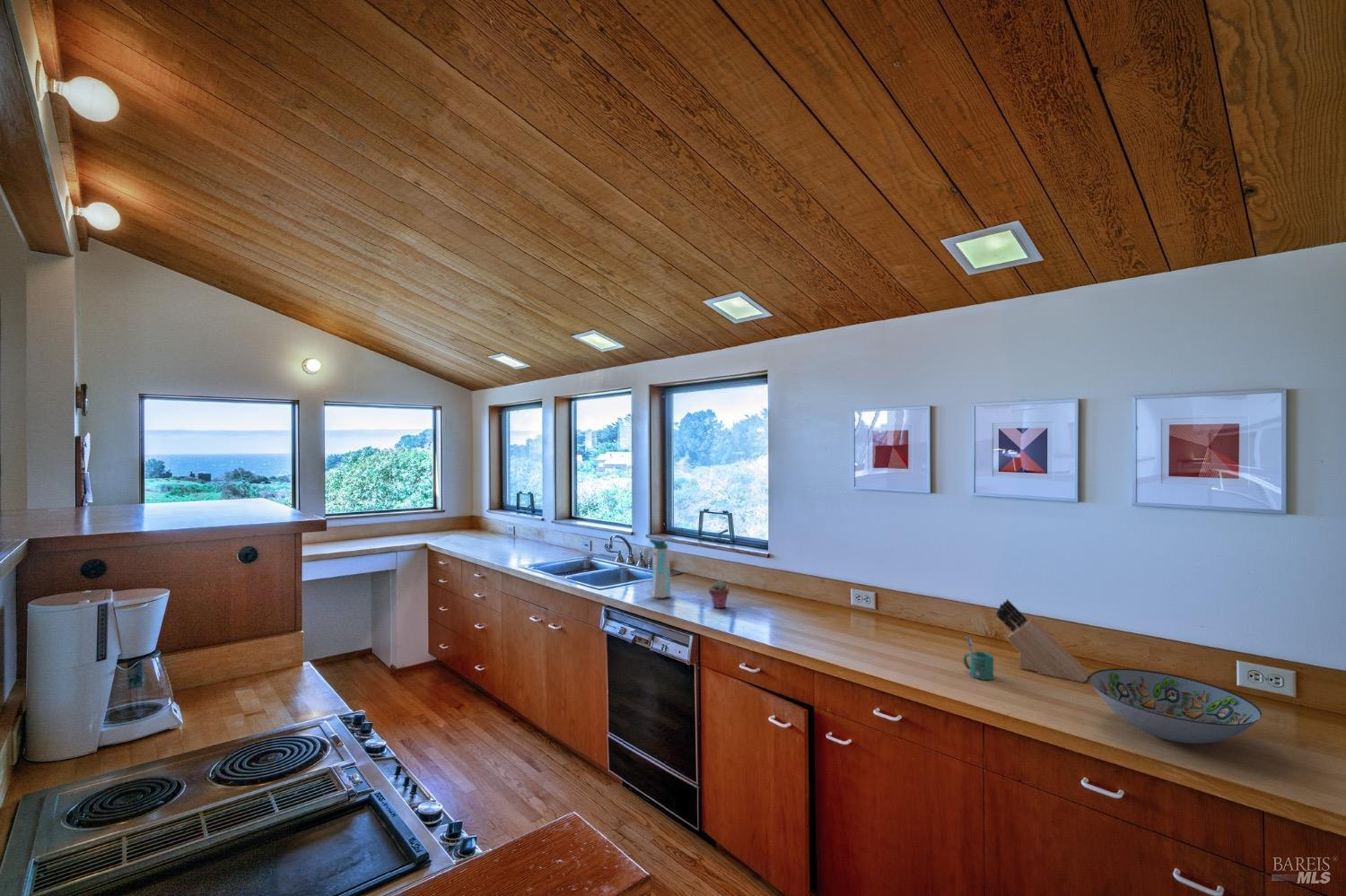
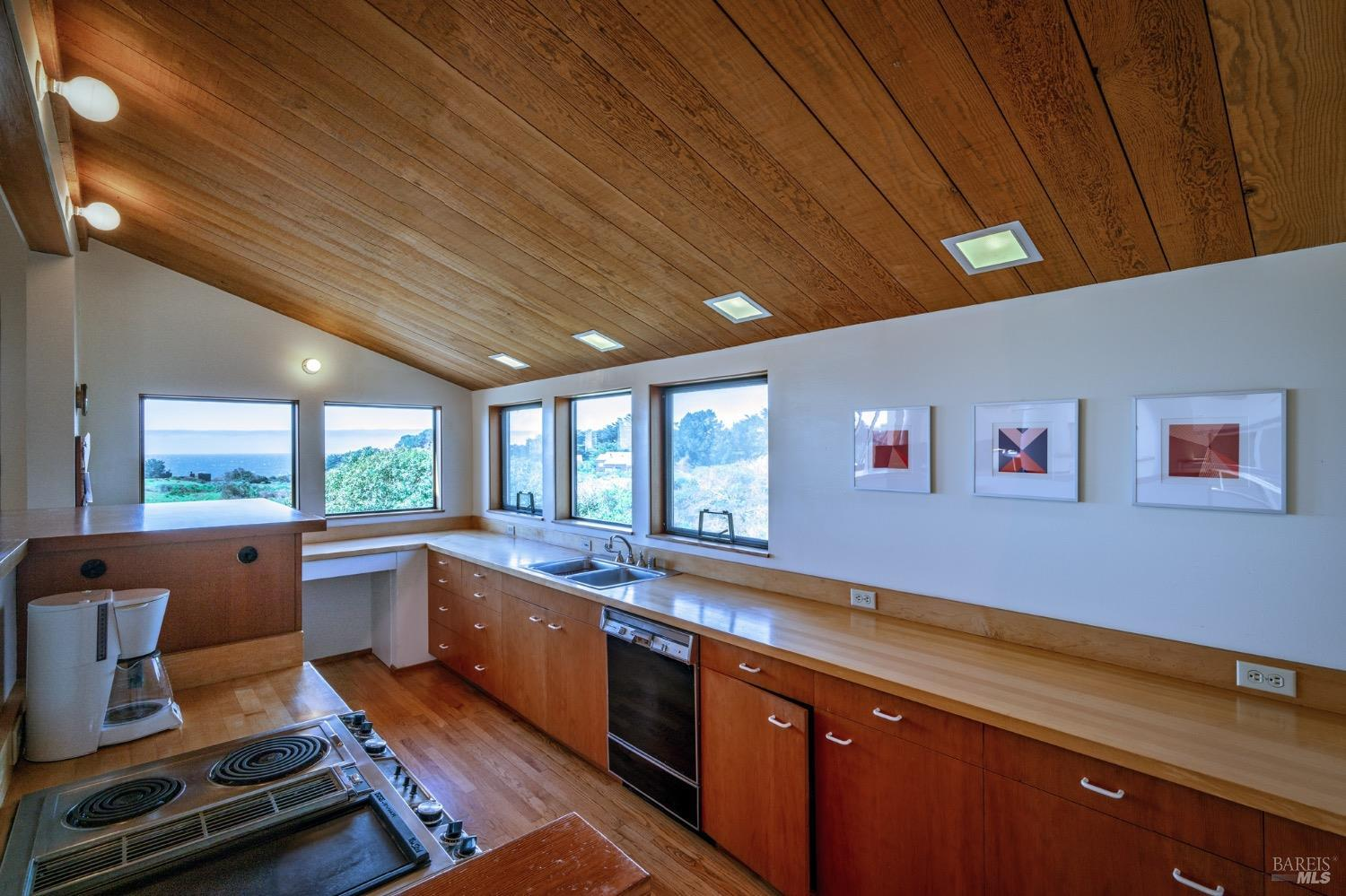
- potted succulent [708,579,730,609]
- mug [962,635,994,681]
- water bottle [649,538,671,599]
- decorative bowl [1088,667,1263,744]
- knife block [995,598,1090,683]
